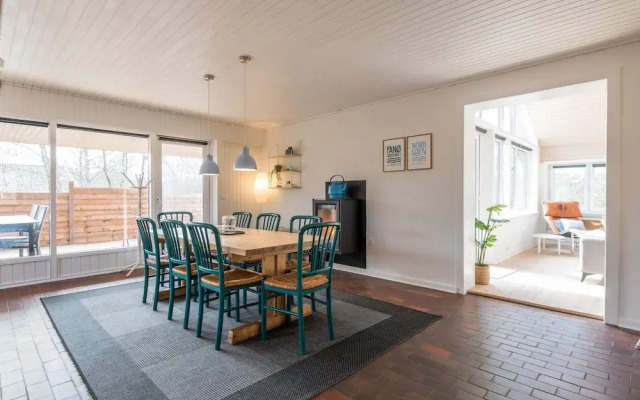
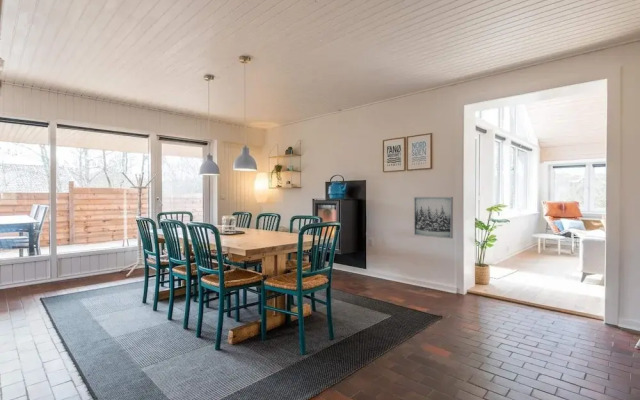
+ wall art [413,196,454,240]
